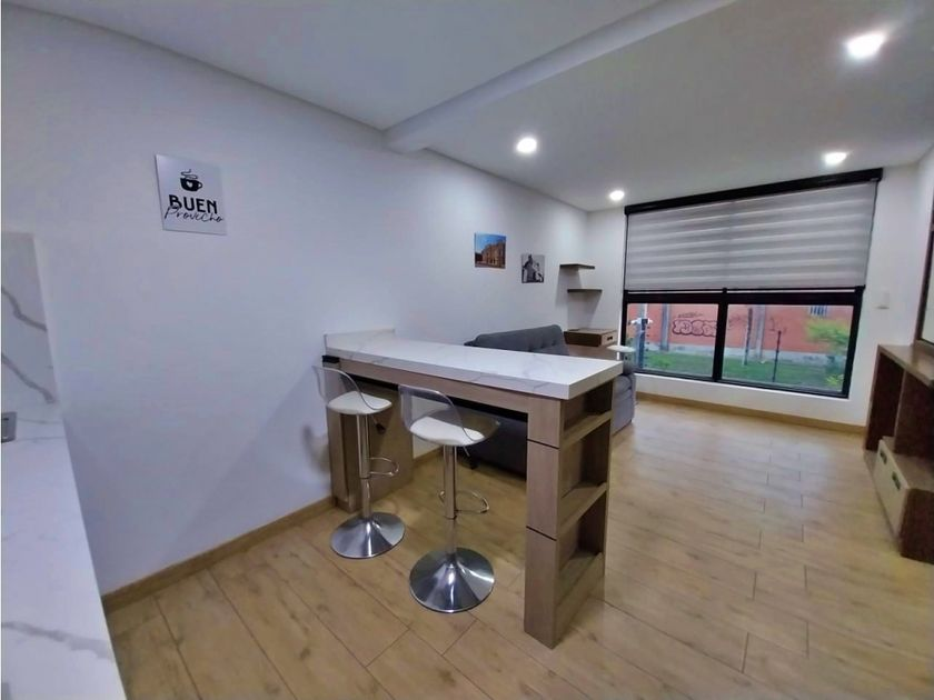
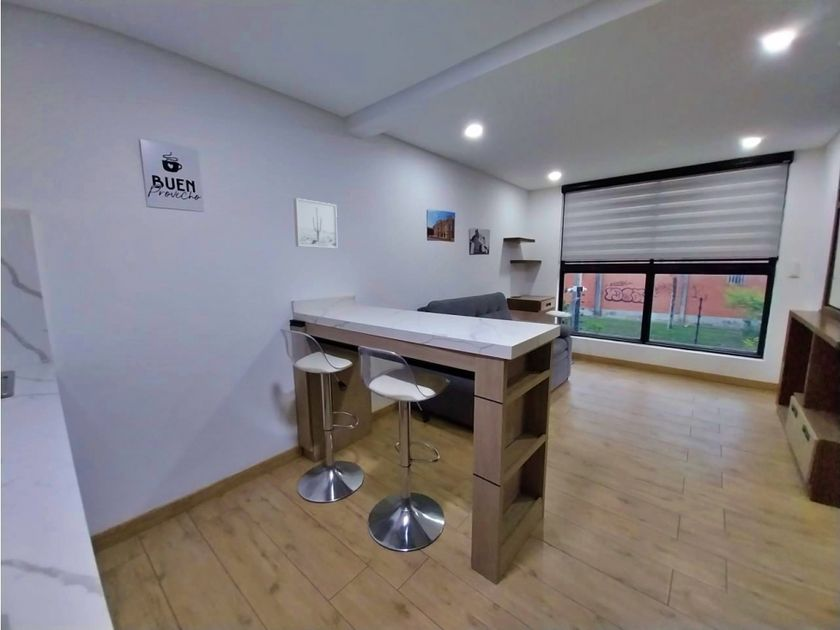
+ wall art [293,197,339,249]
